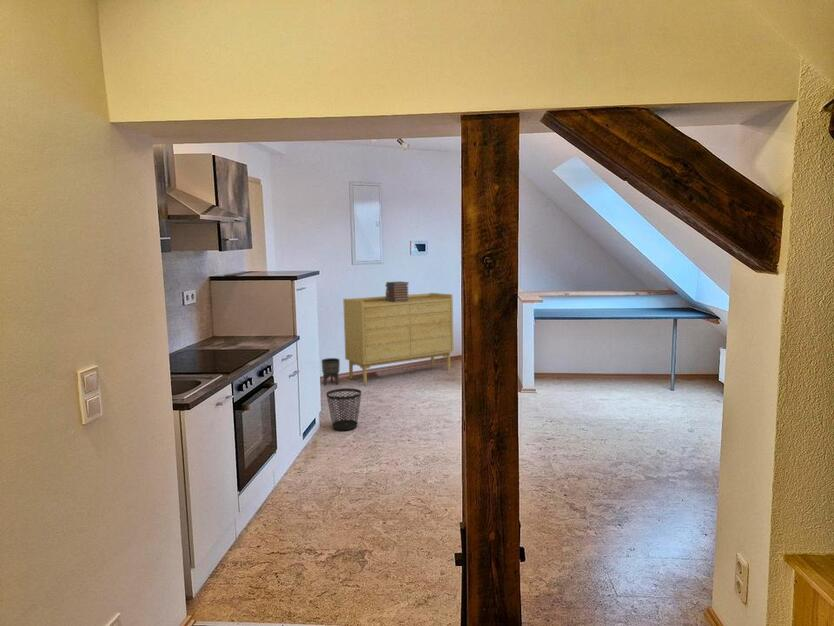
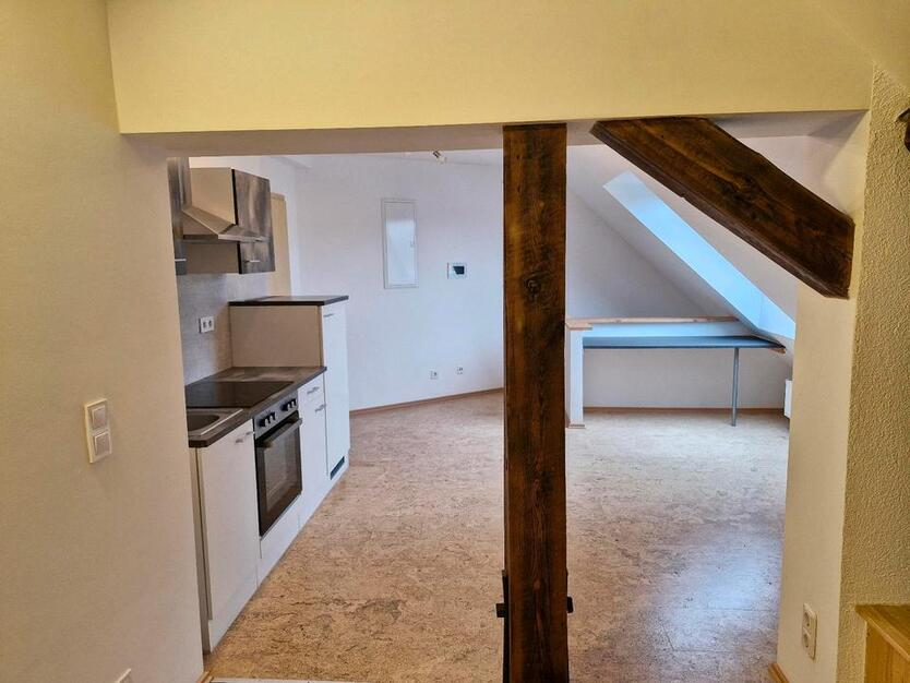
- sideboard [342,292,454,385]
- planter [320,357,341,386]
- book stack [384,281,410,303]
- wastebasket [325,387,362,431]
